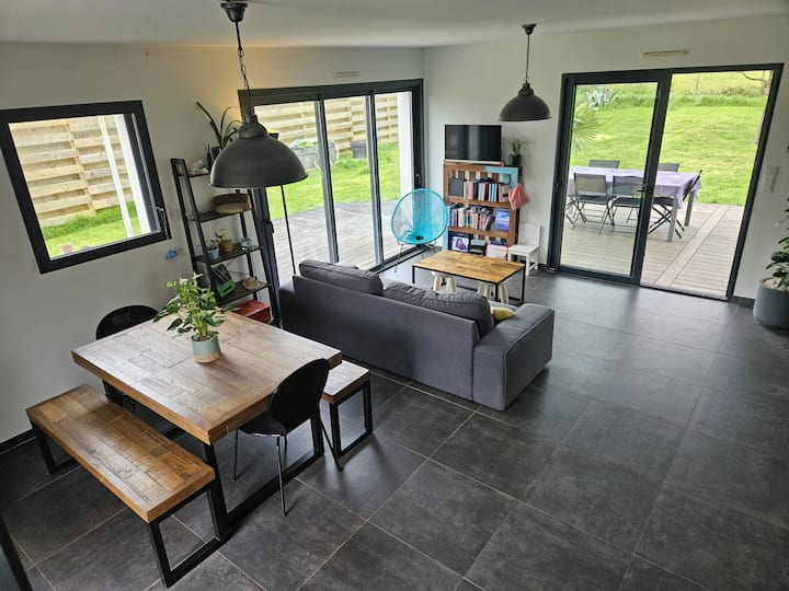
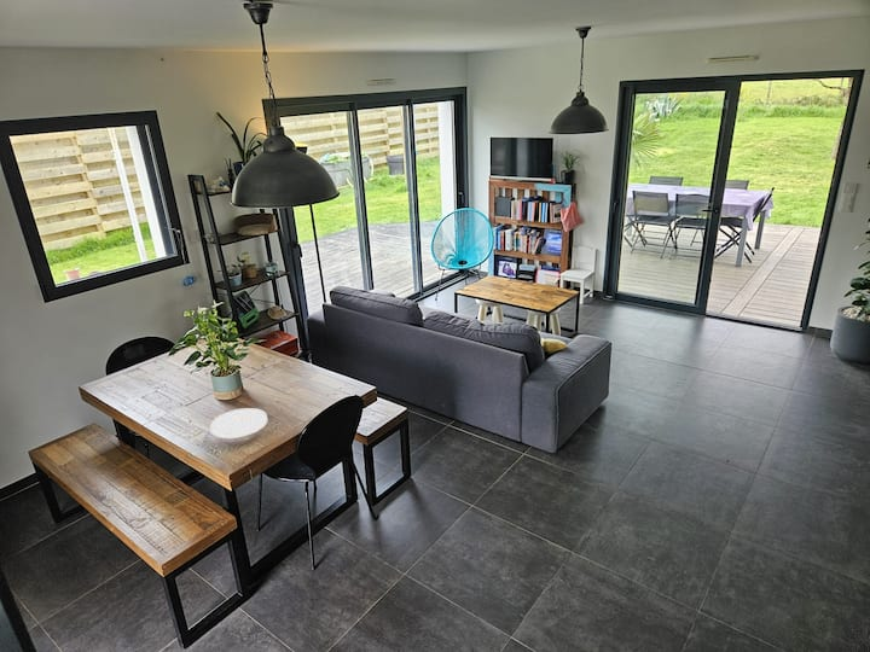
+ plate [209,407,268,439]
